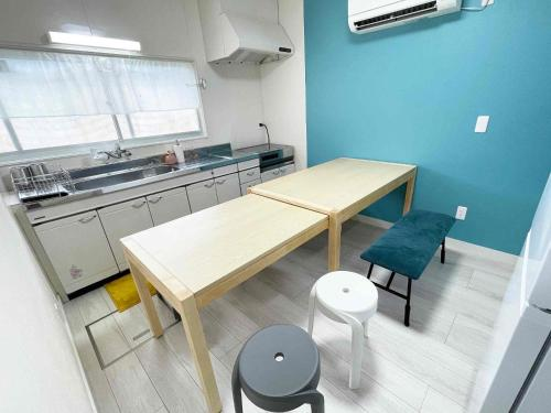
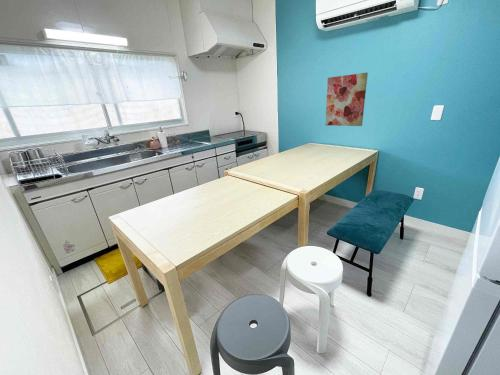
+ wall art [324,72,369,127]
